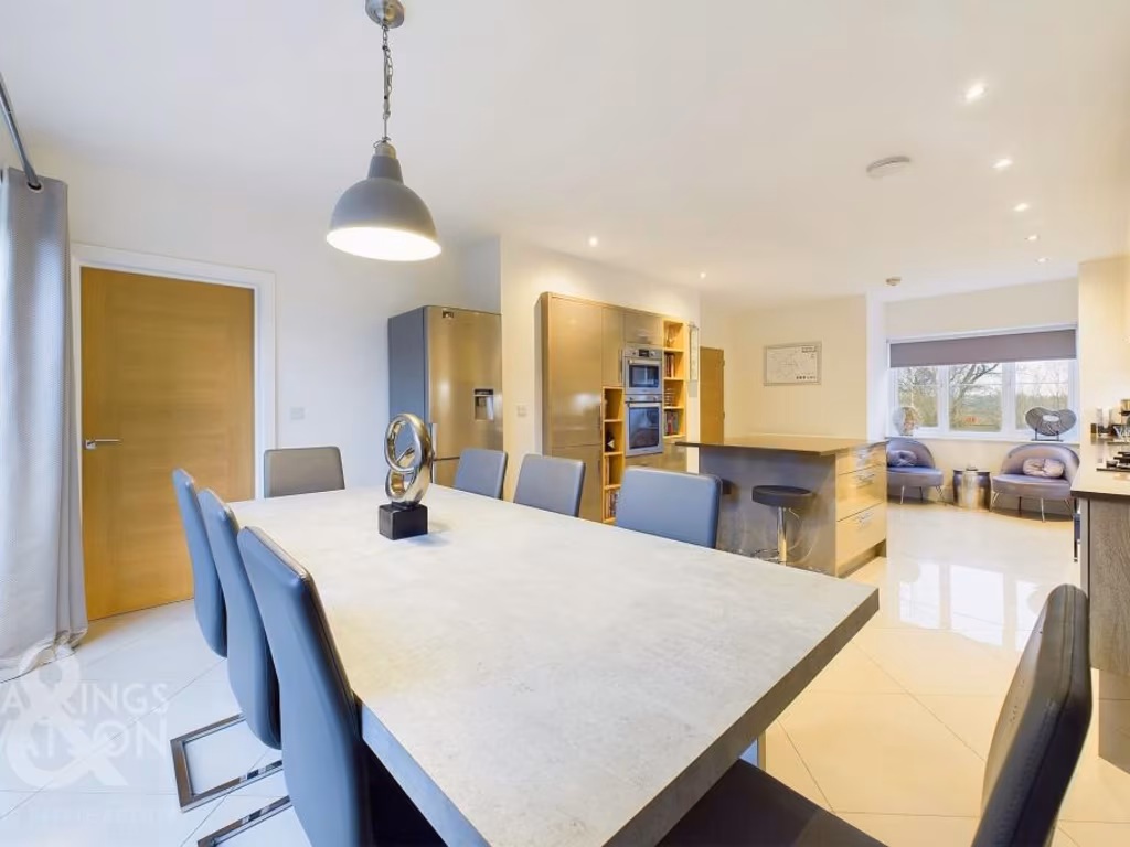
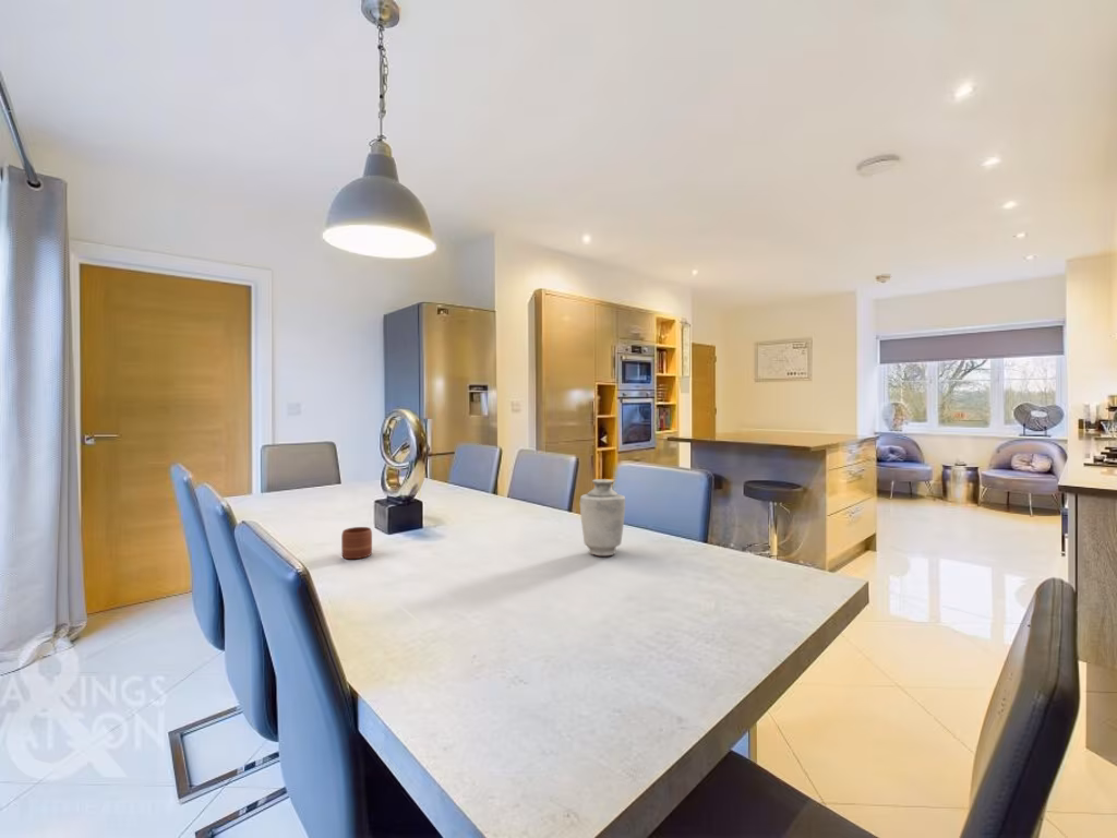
+ mug [340,526,373,560]
+ vase [579,478,626,556]
